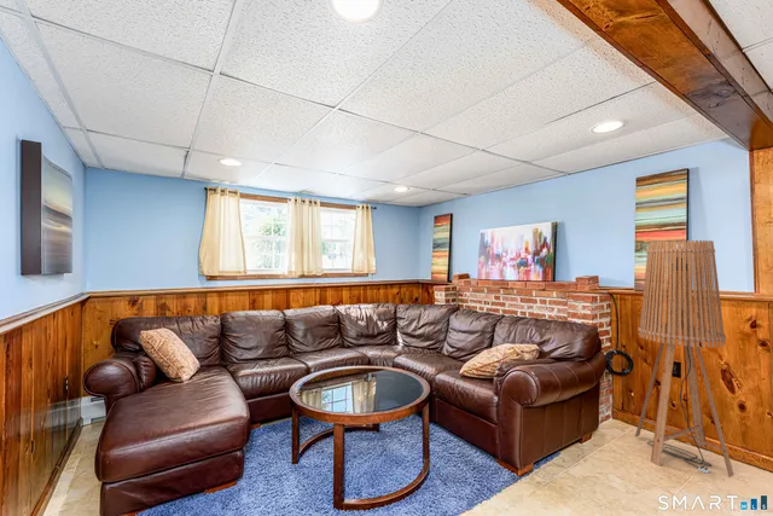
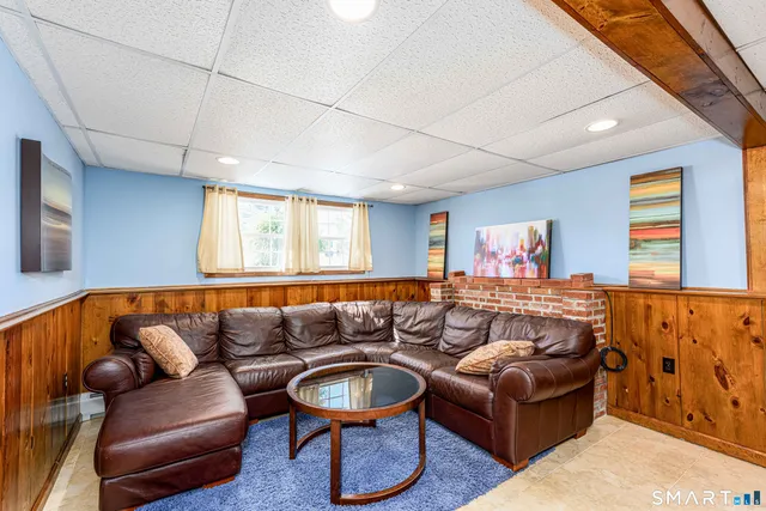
- floor lamp [634,239,734,479]
